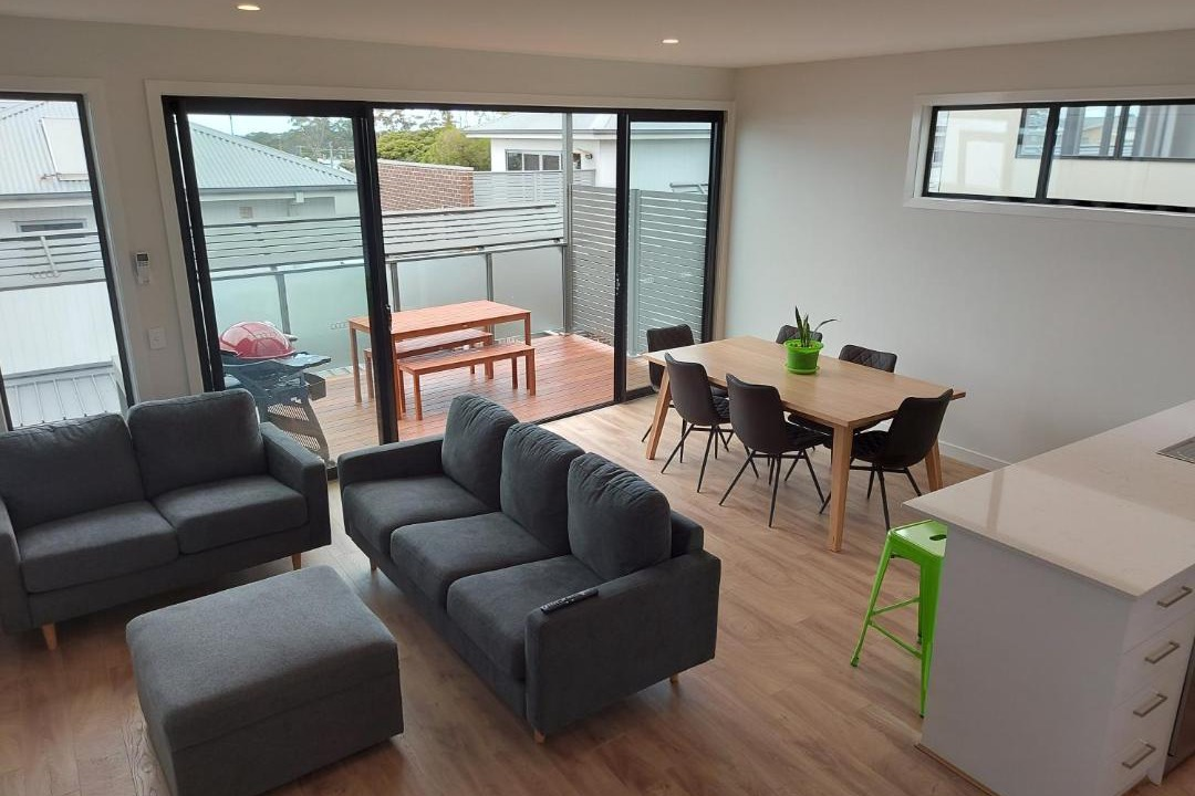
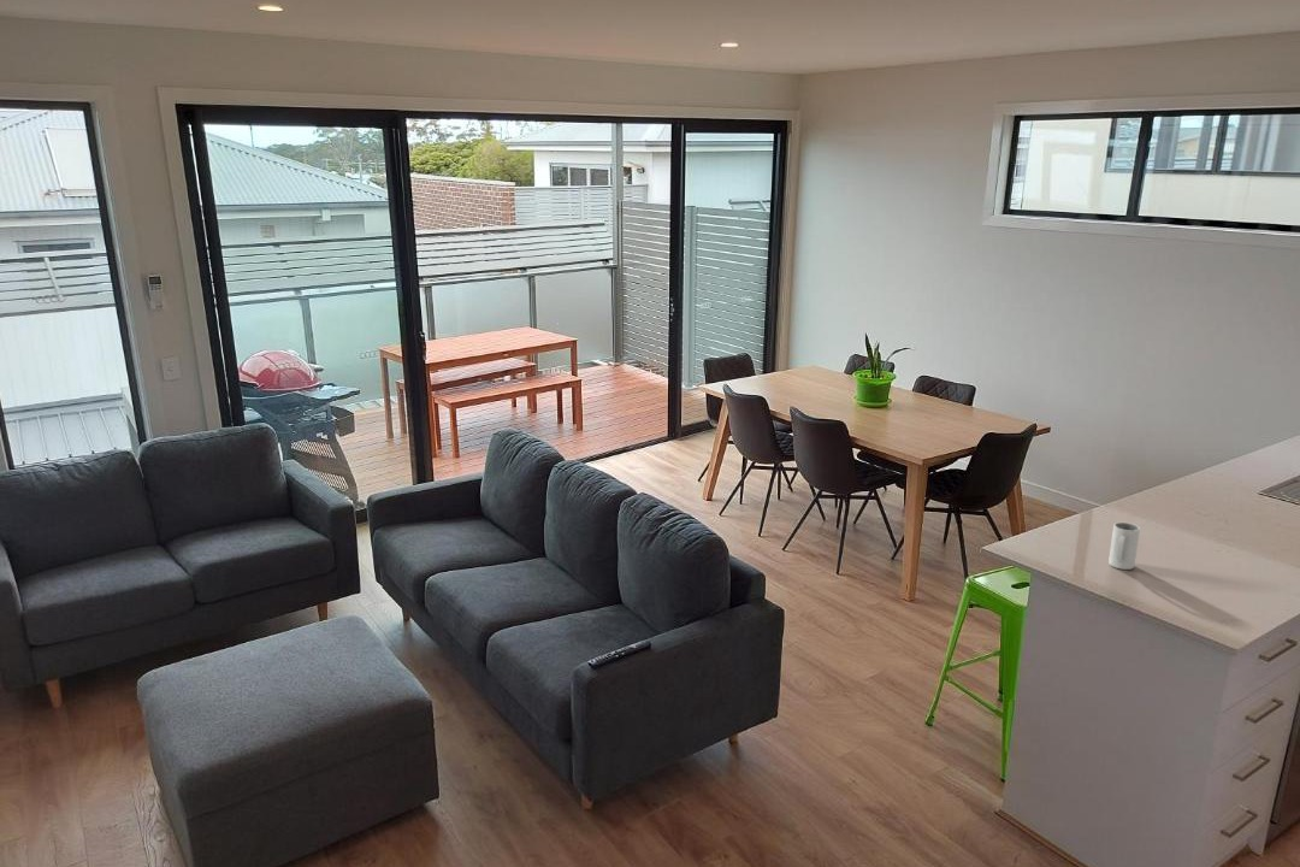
+ mug [1107,521,1141,571]
